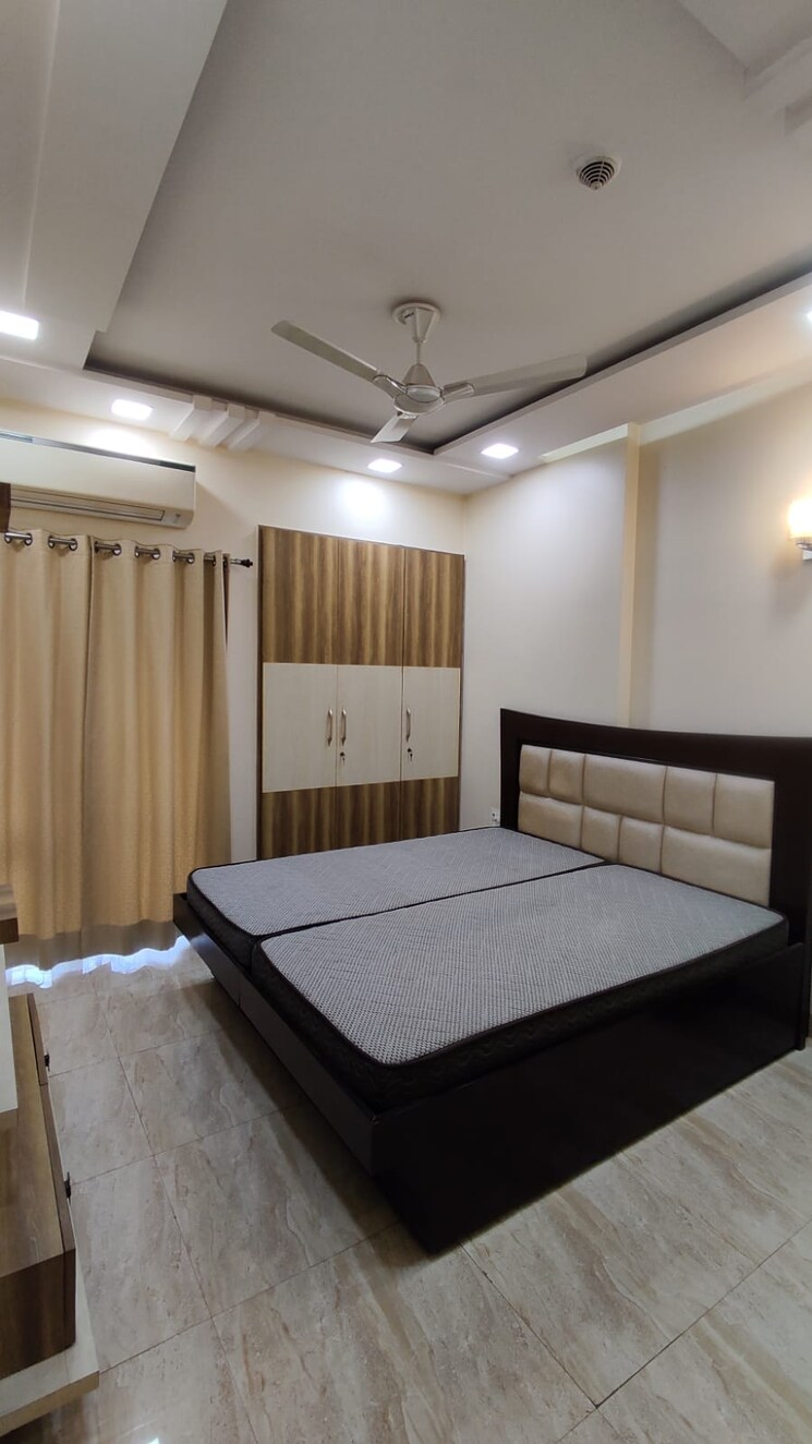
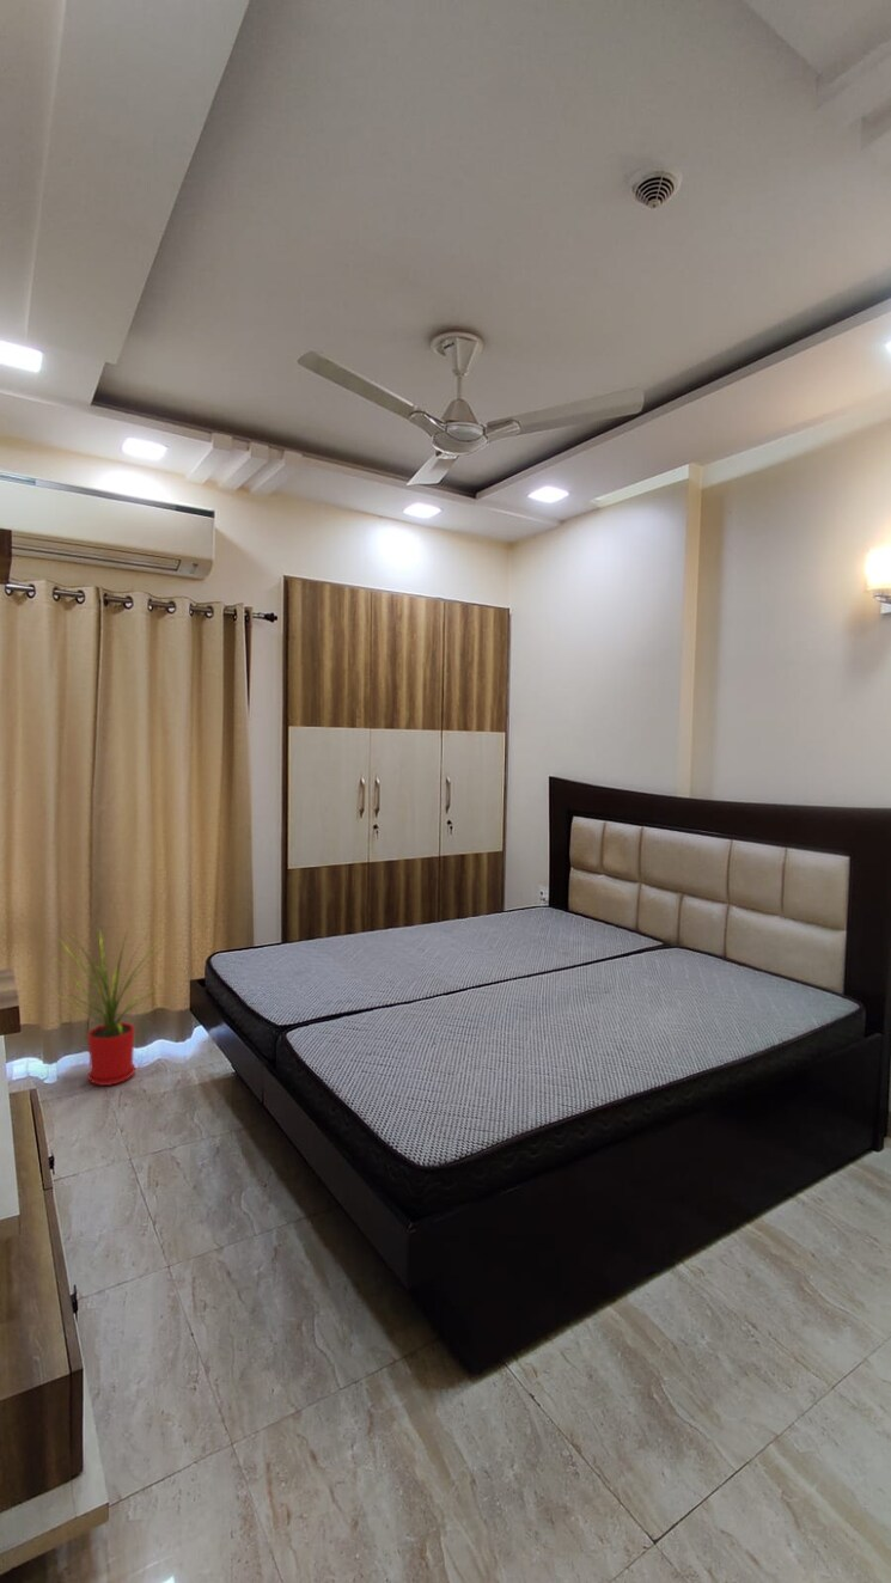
+ house plant [45,917,171,1087]
